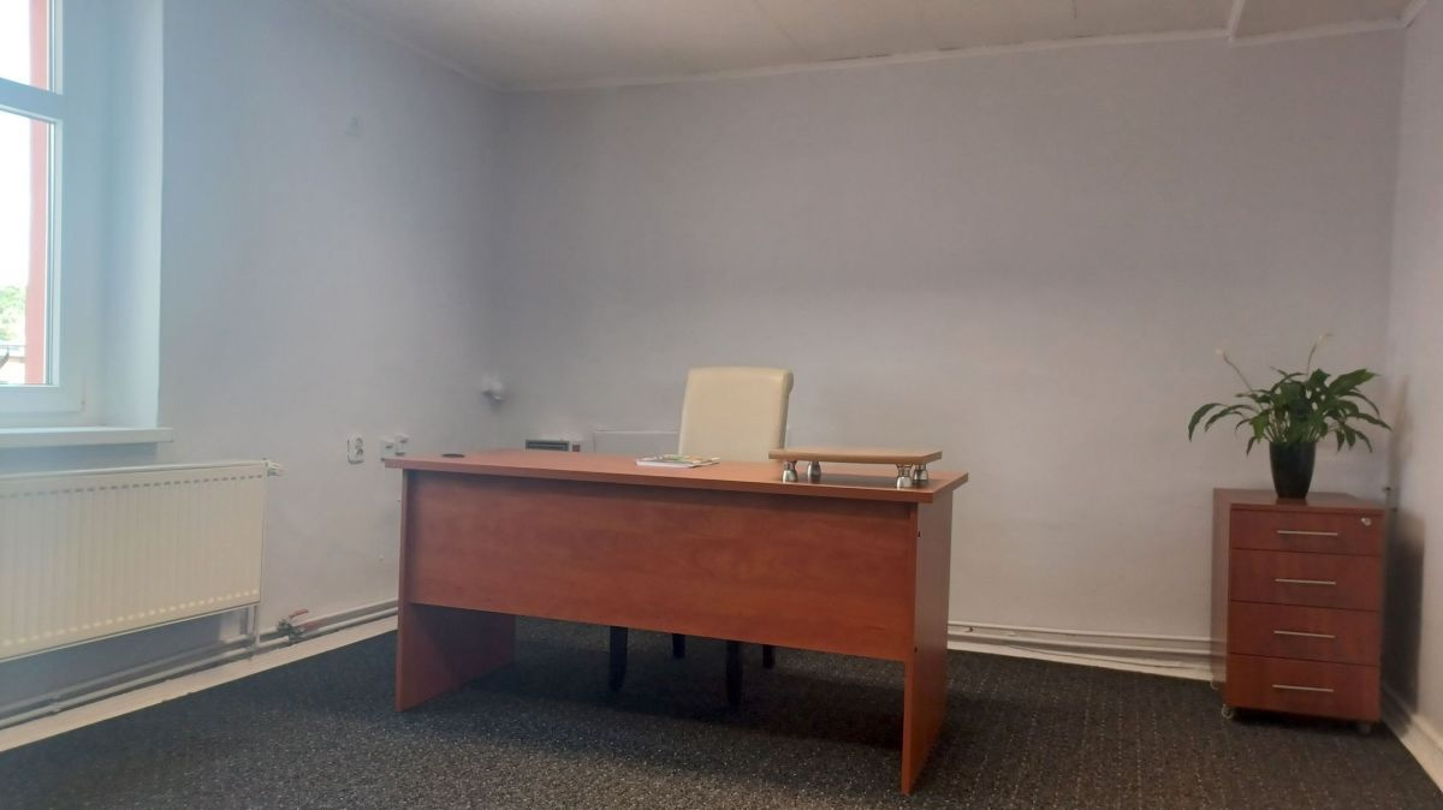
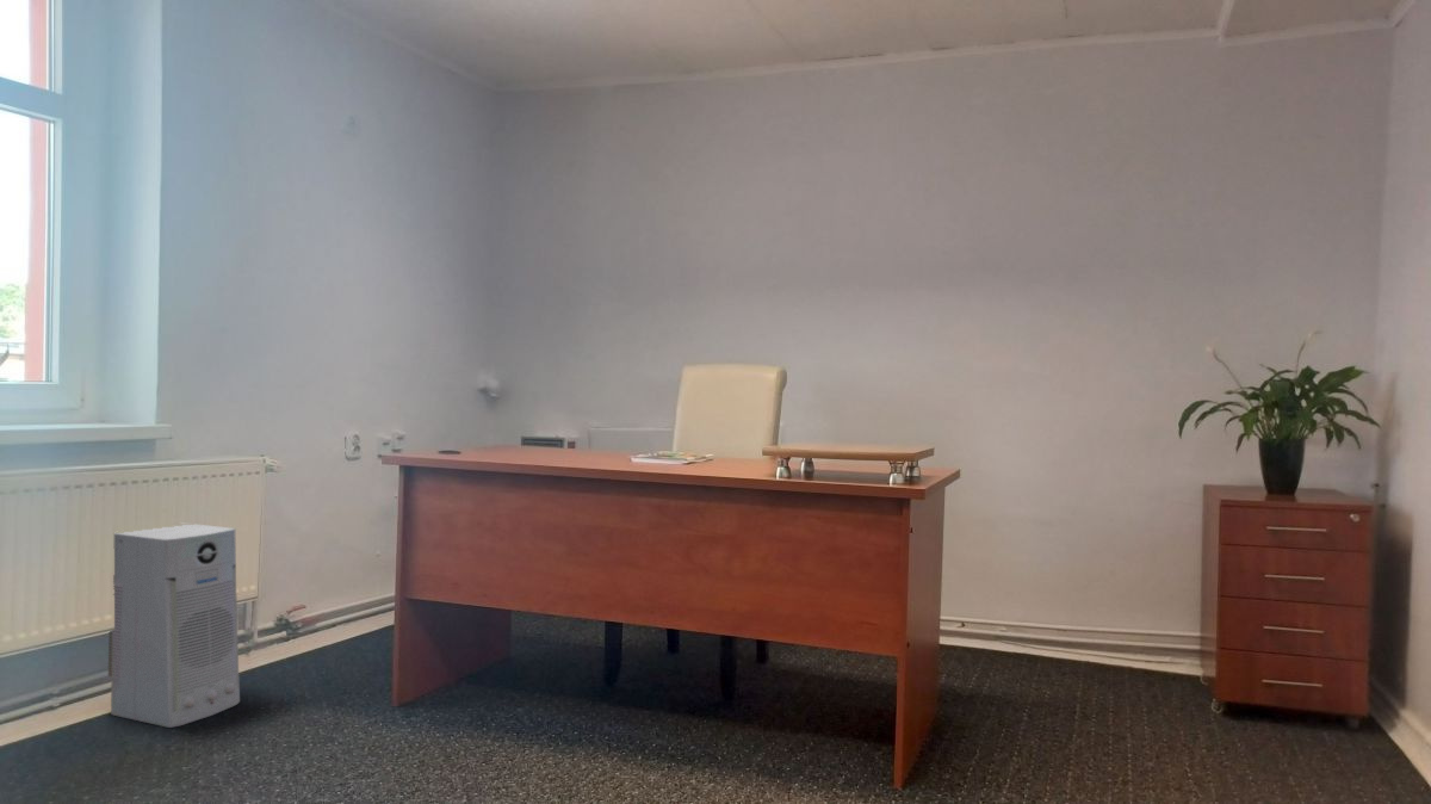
+ air purifier [107,522,241,729]
